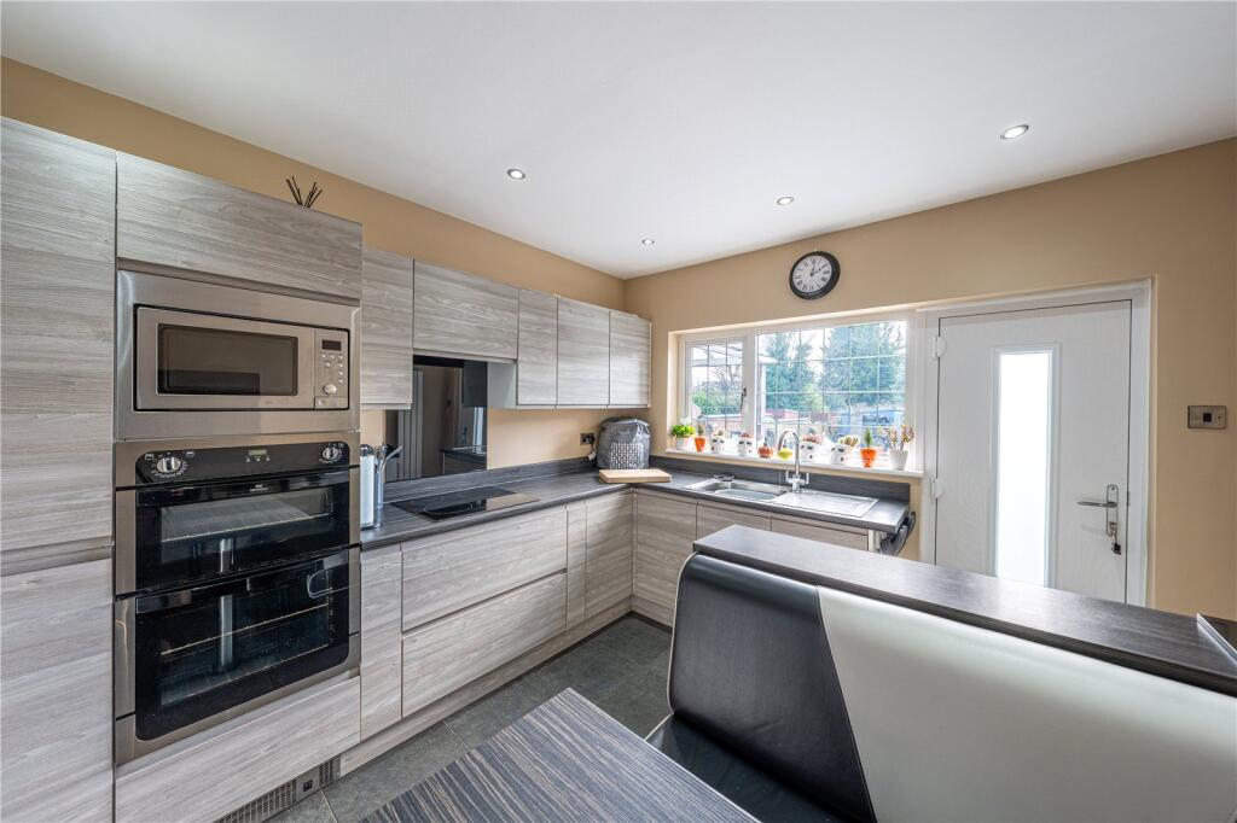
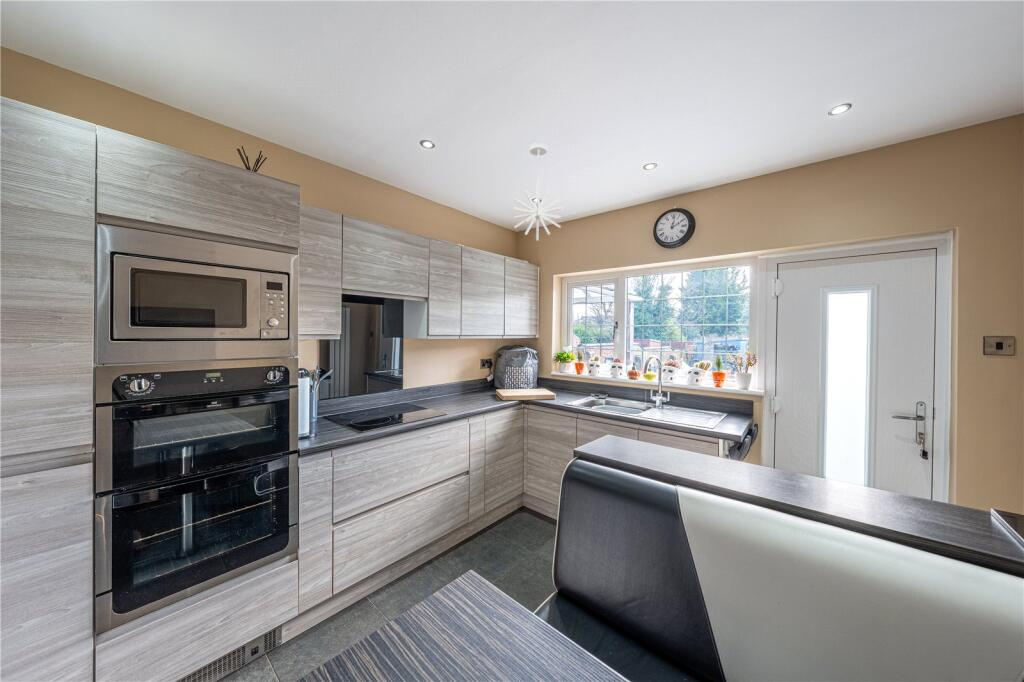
+ pendant light [512,142,563,241]
